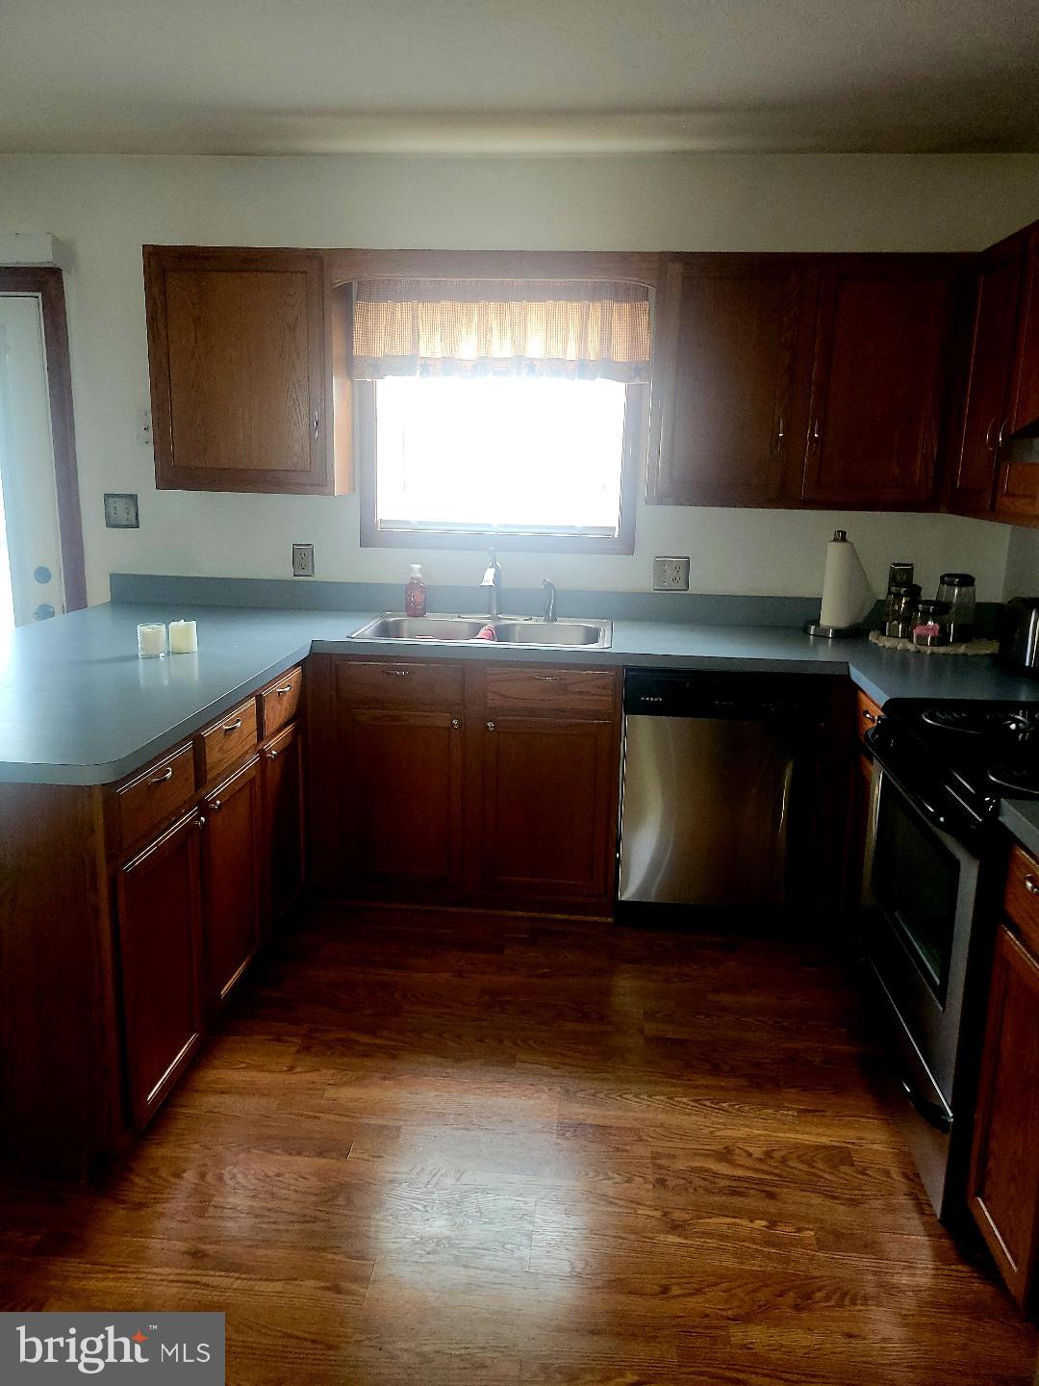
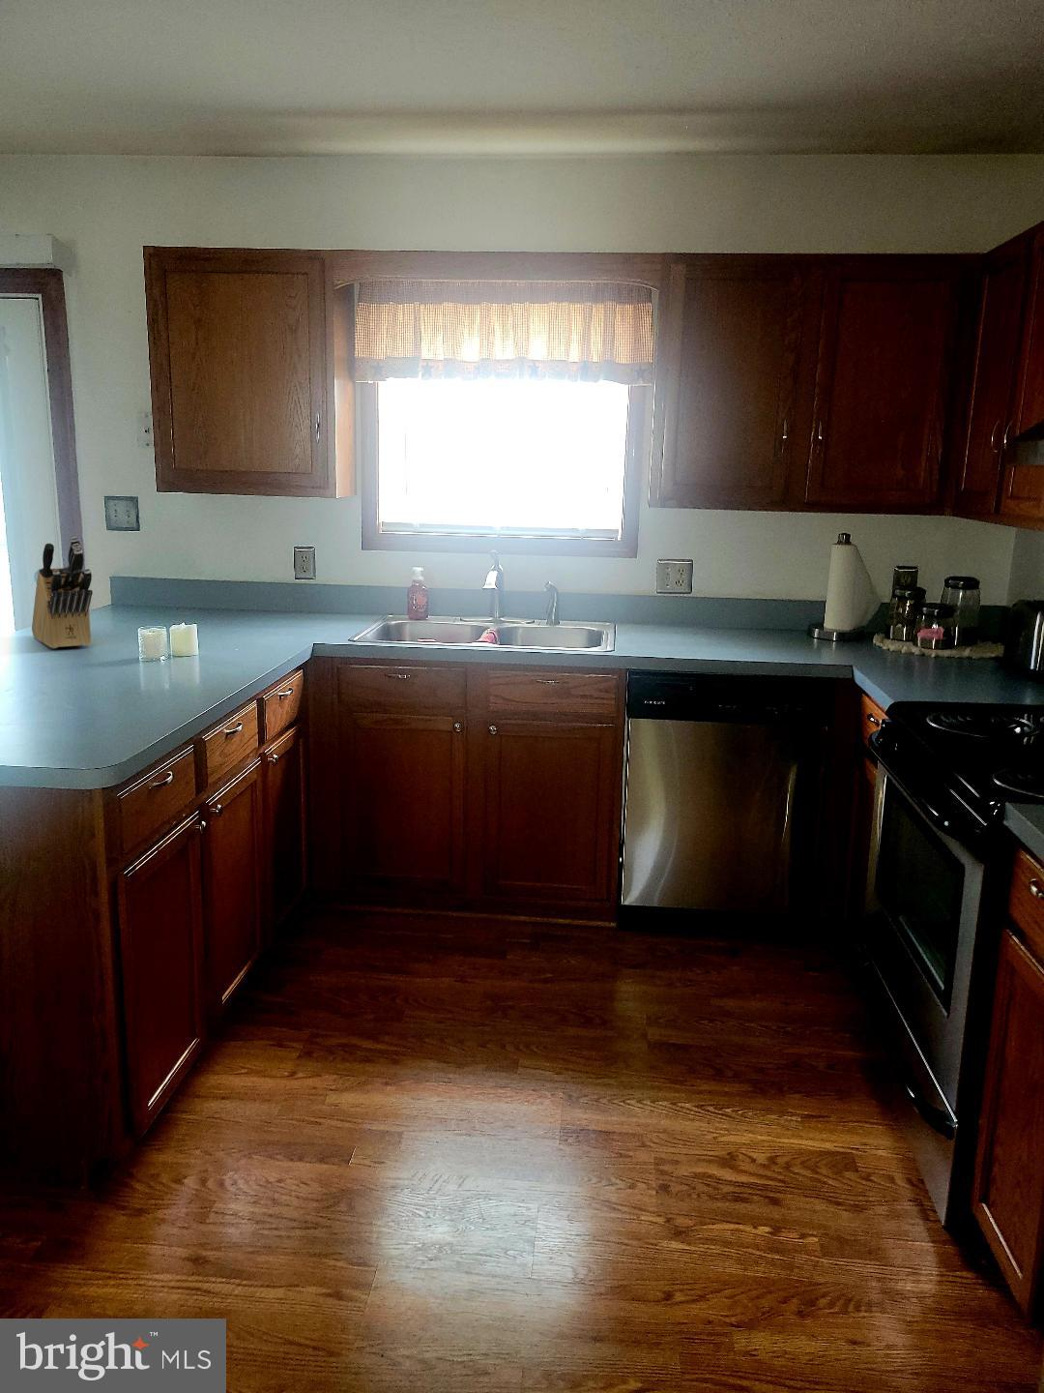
+ knife block [31,536,94,649]
